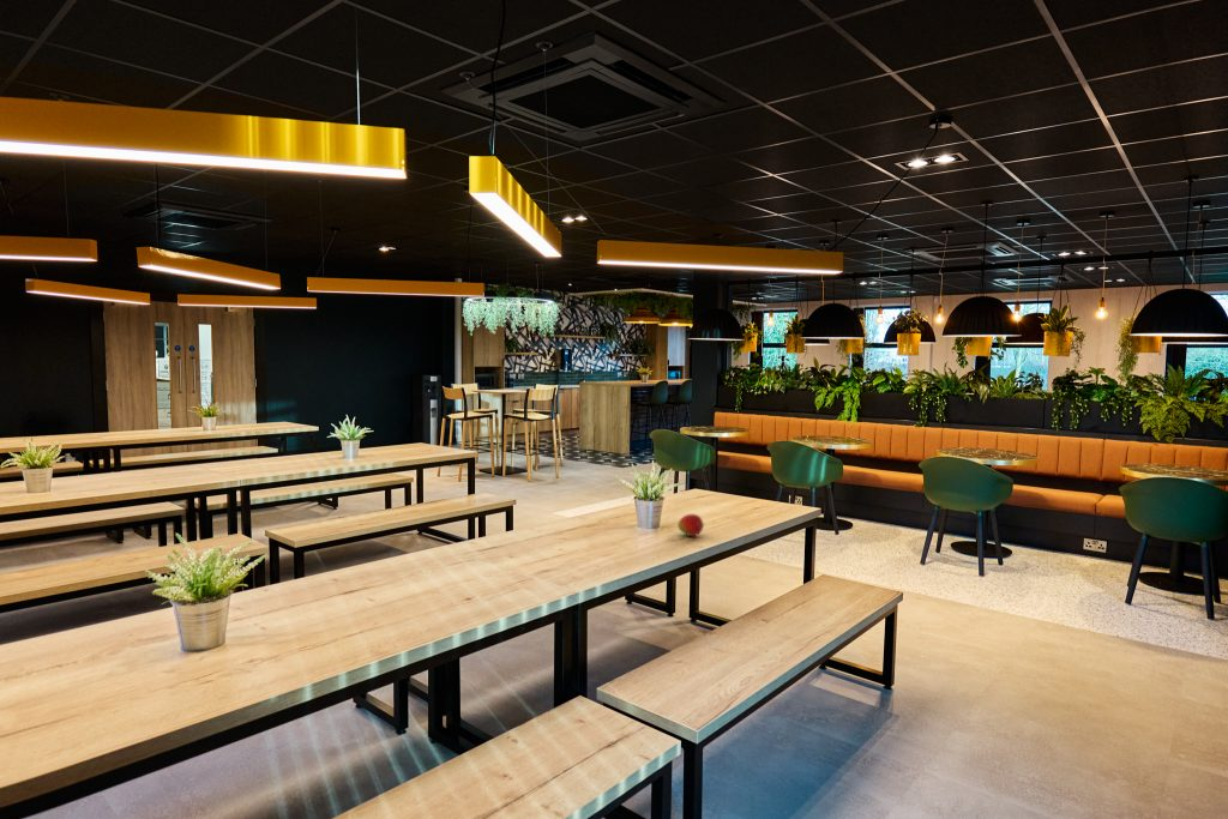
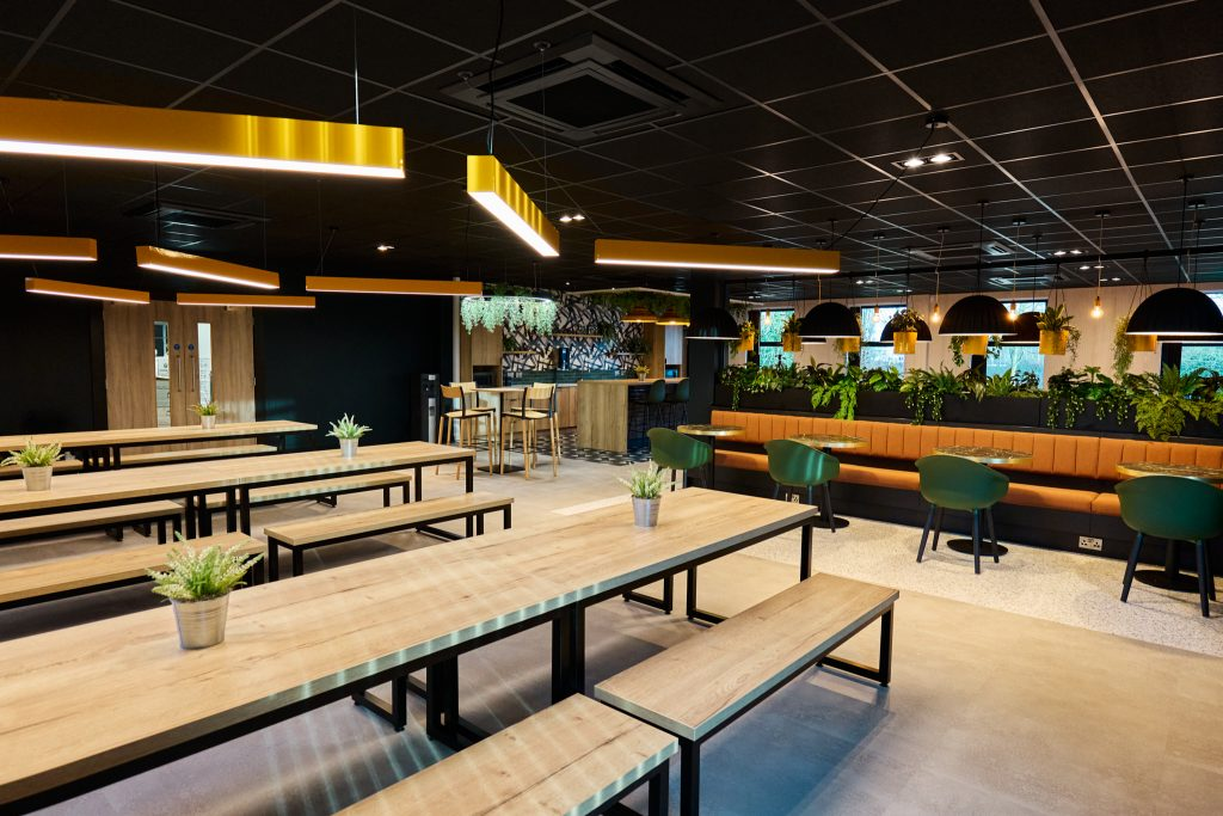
- fruit [676,513,705,537]
